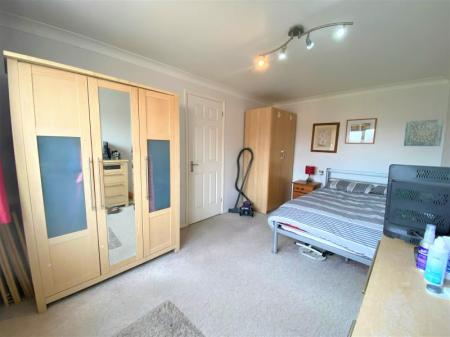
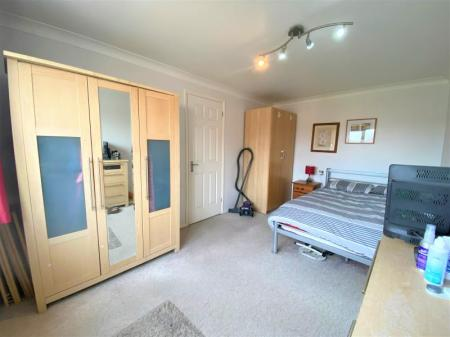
- wall art [403,118,445,147]
